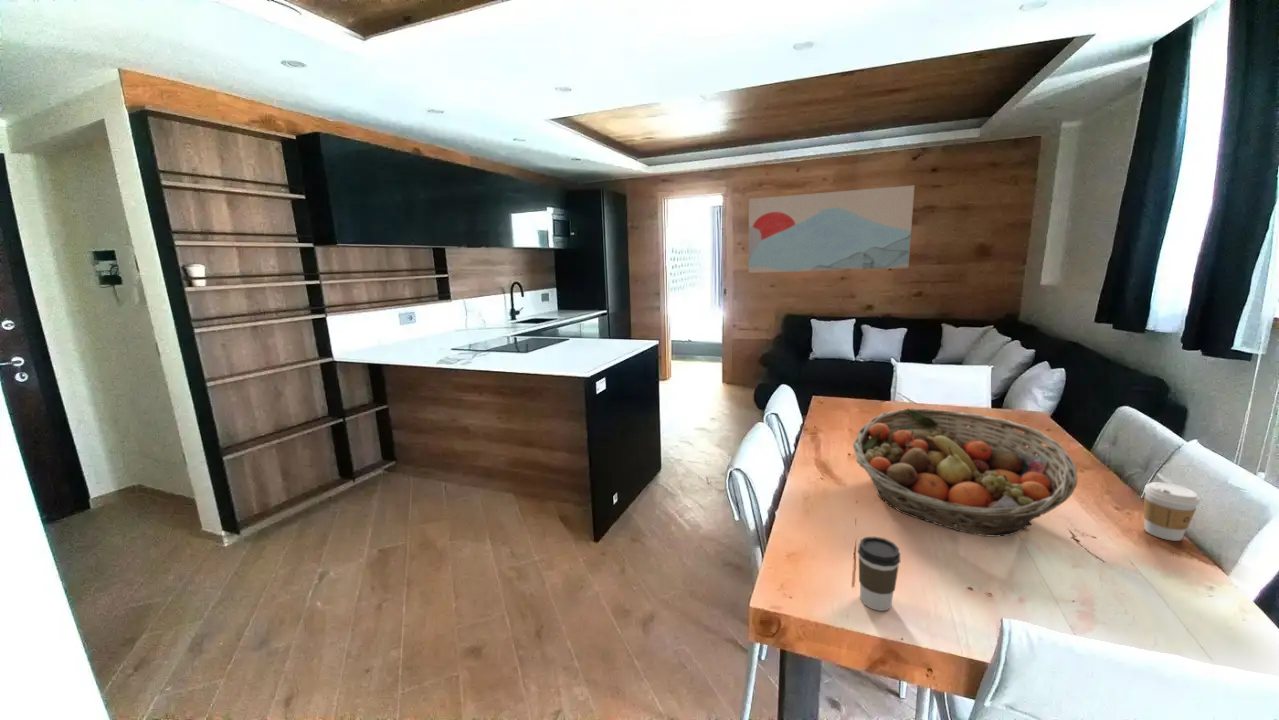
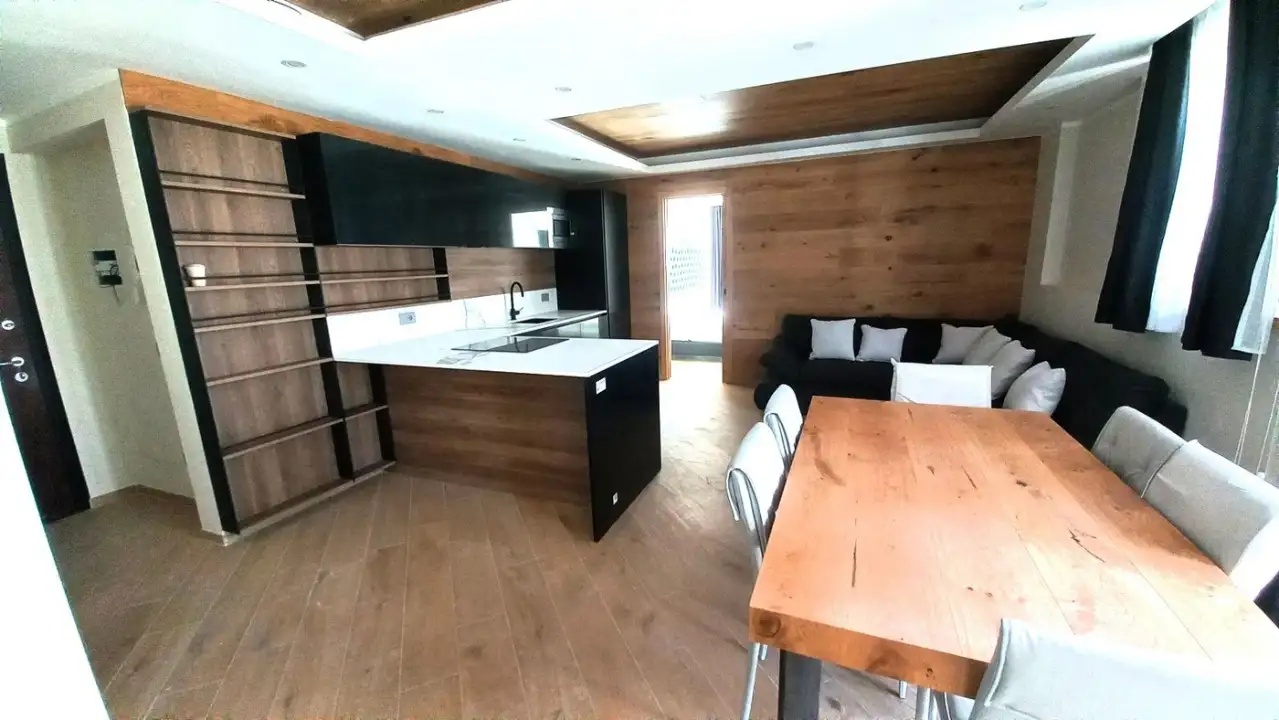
- coffee cup [857,536,901,612]
- fruit basket [852,407,1078,538]
- coffee cup [1143,481,1201,542]
- wall art [747,184,916,274]
